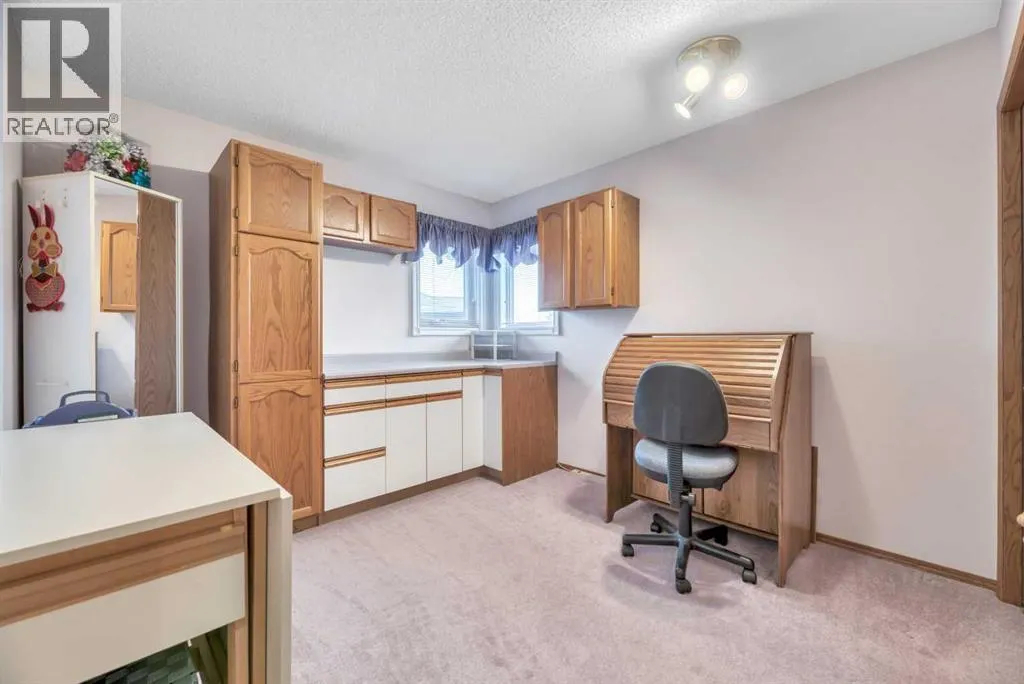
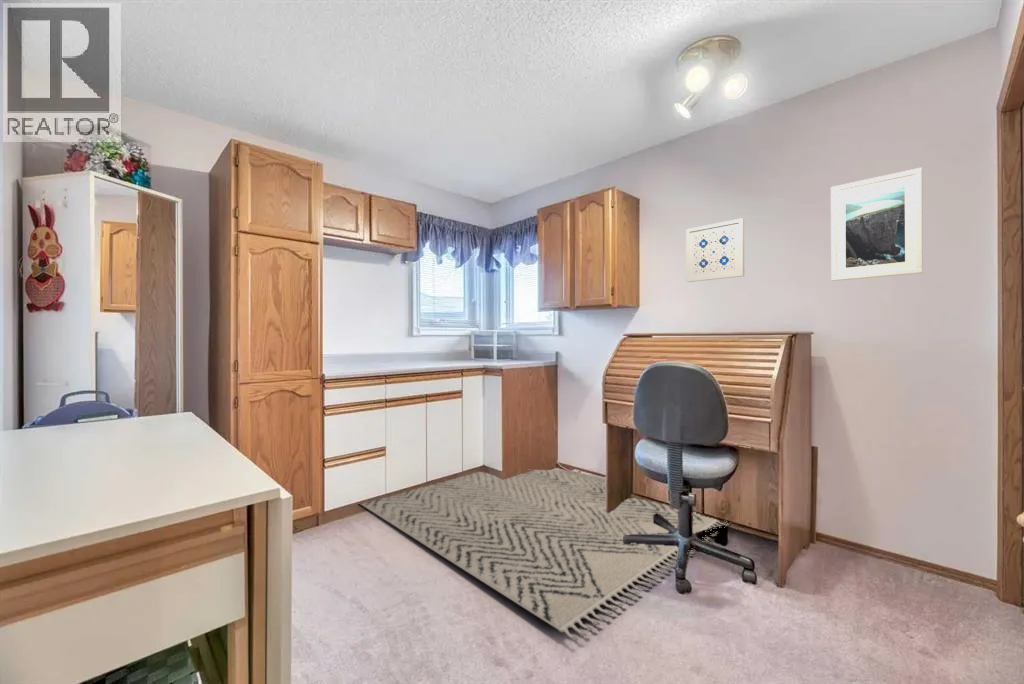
+ rug [360,469,730,643]
+ wall art [685,217,745,283]
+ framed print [830,167,924,282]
